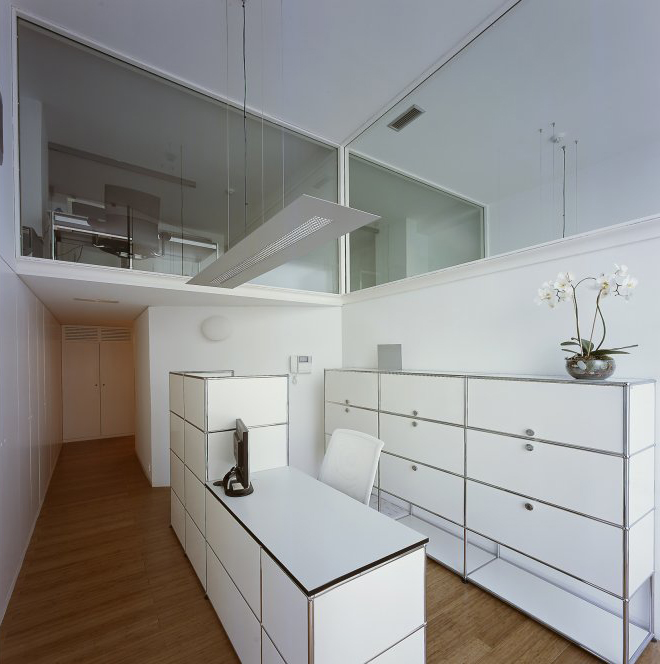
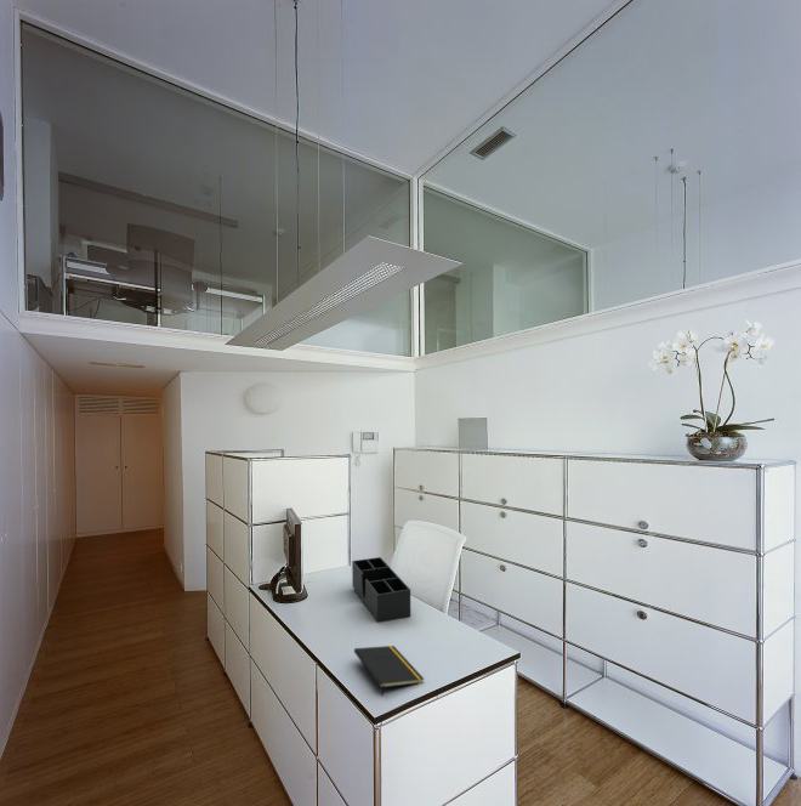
+ desk organizer [351,556,411,624]
+ notepad [353,645,425,697]
